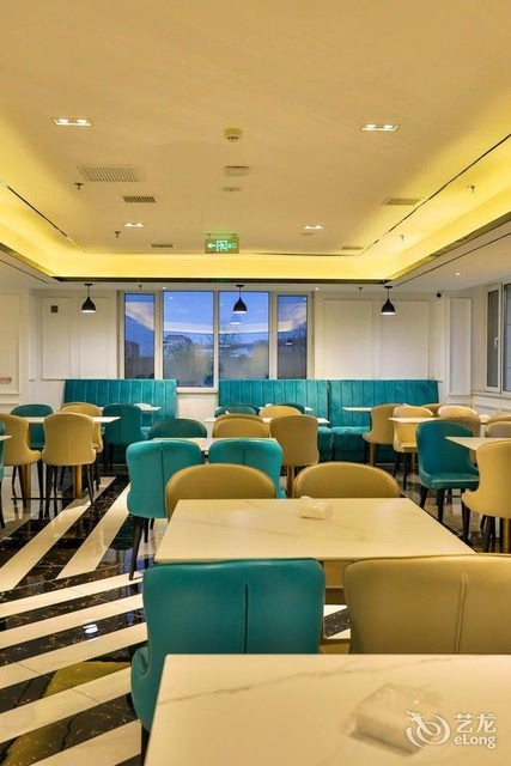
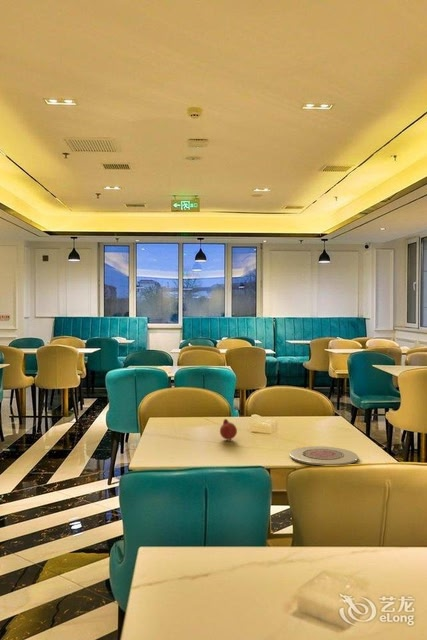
+ fruit [219,418,238,441]
+ plate [289,445,359,467]
